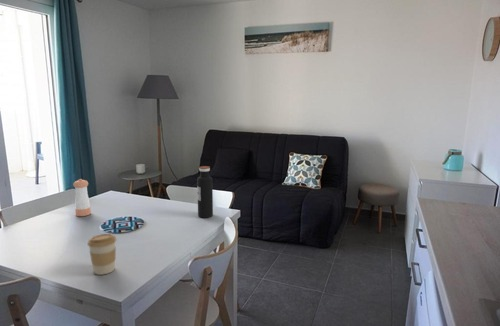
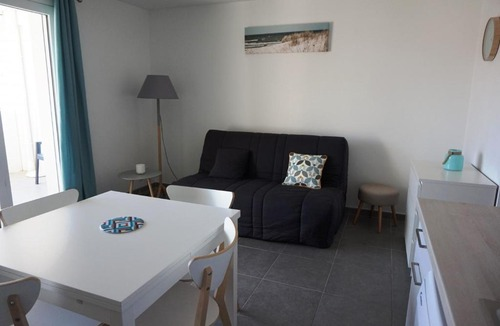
- water bottle [196,165,214,219]
- pepper shaker [72,178,92,217]
- coffee cup [87,233,117,276]
